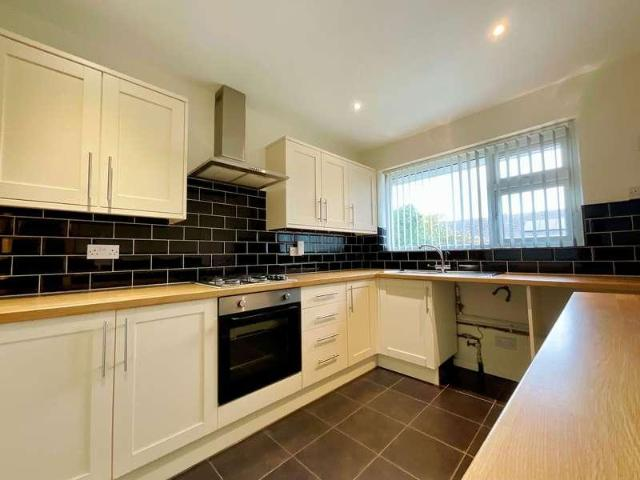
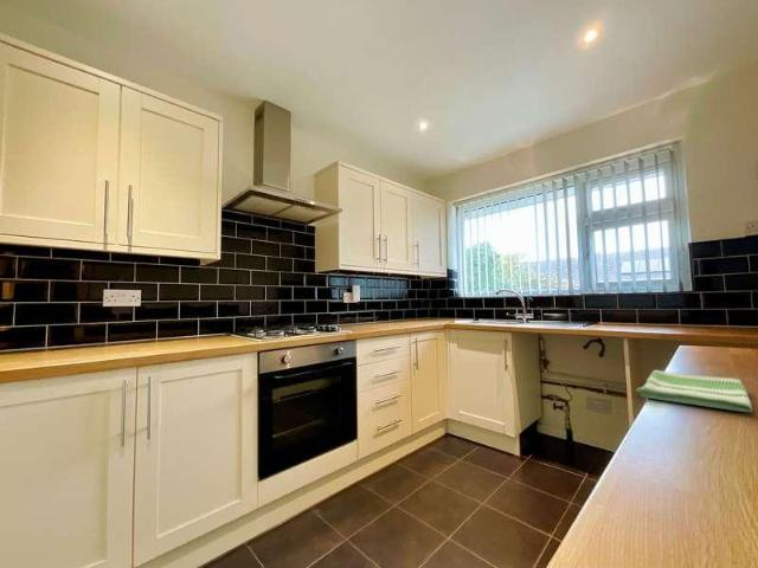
+ dish towel [635,369,754,413]
